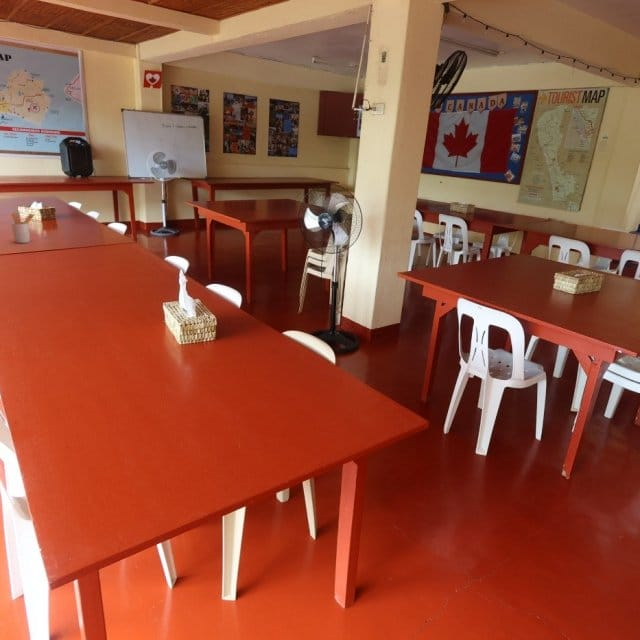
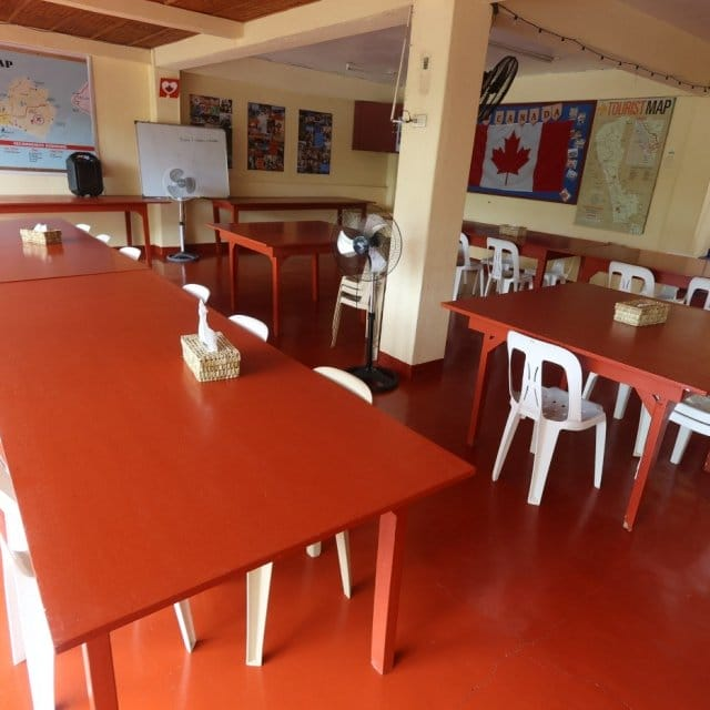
- utensil holder [10,211,35,244]
